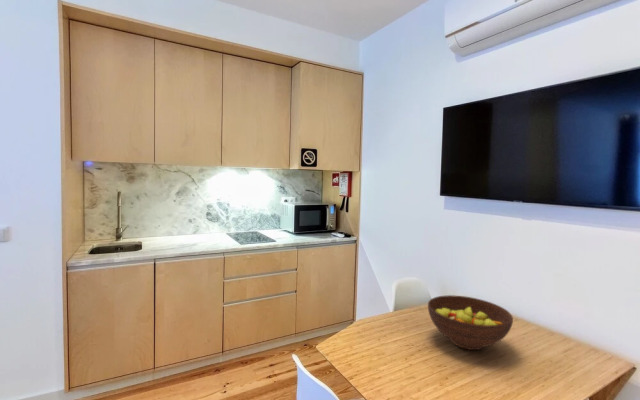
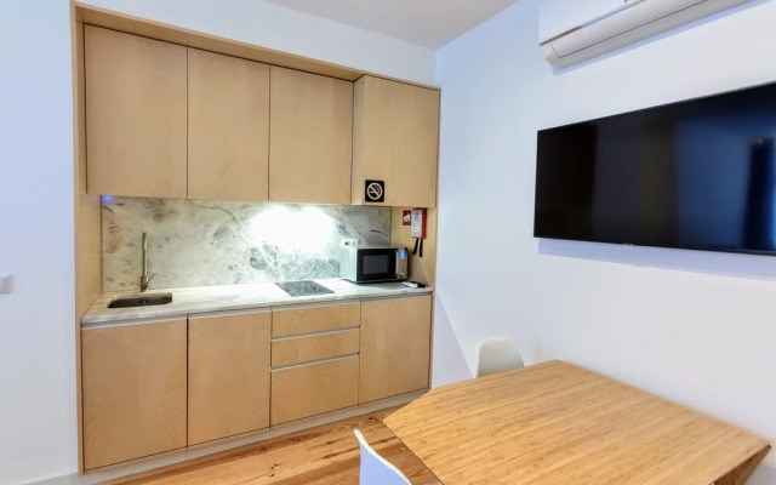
- fruit bowl [427,294,514,351]
